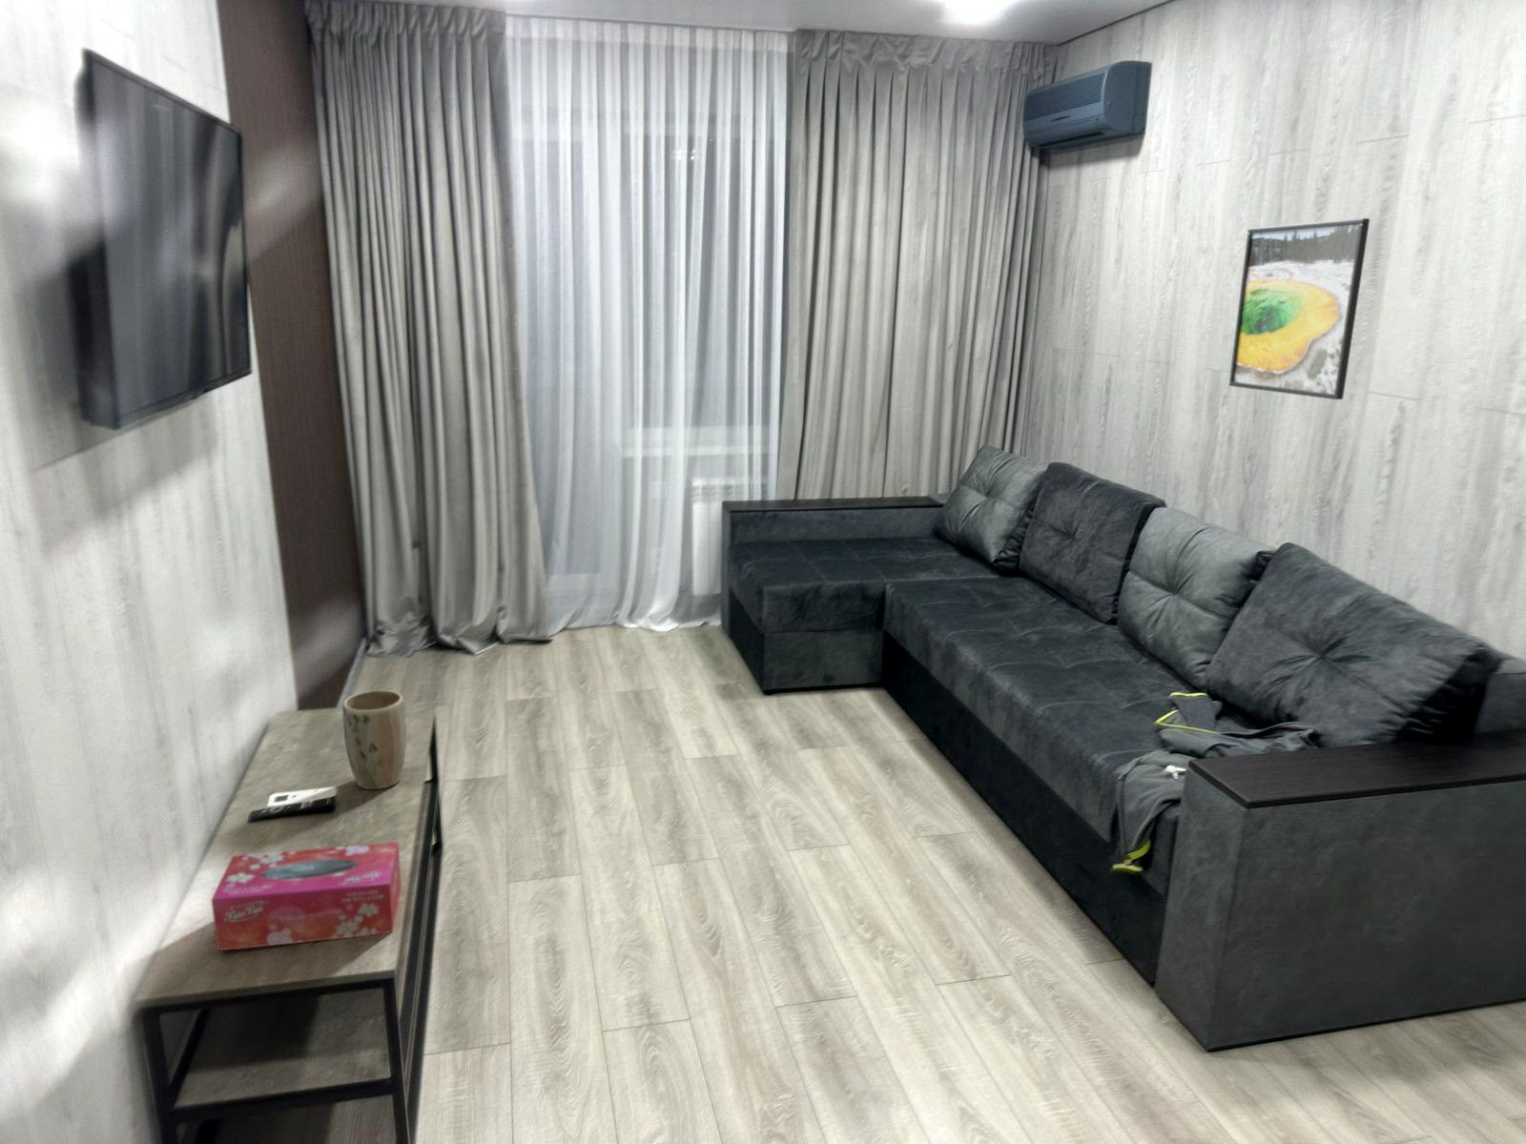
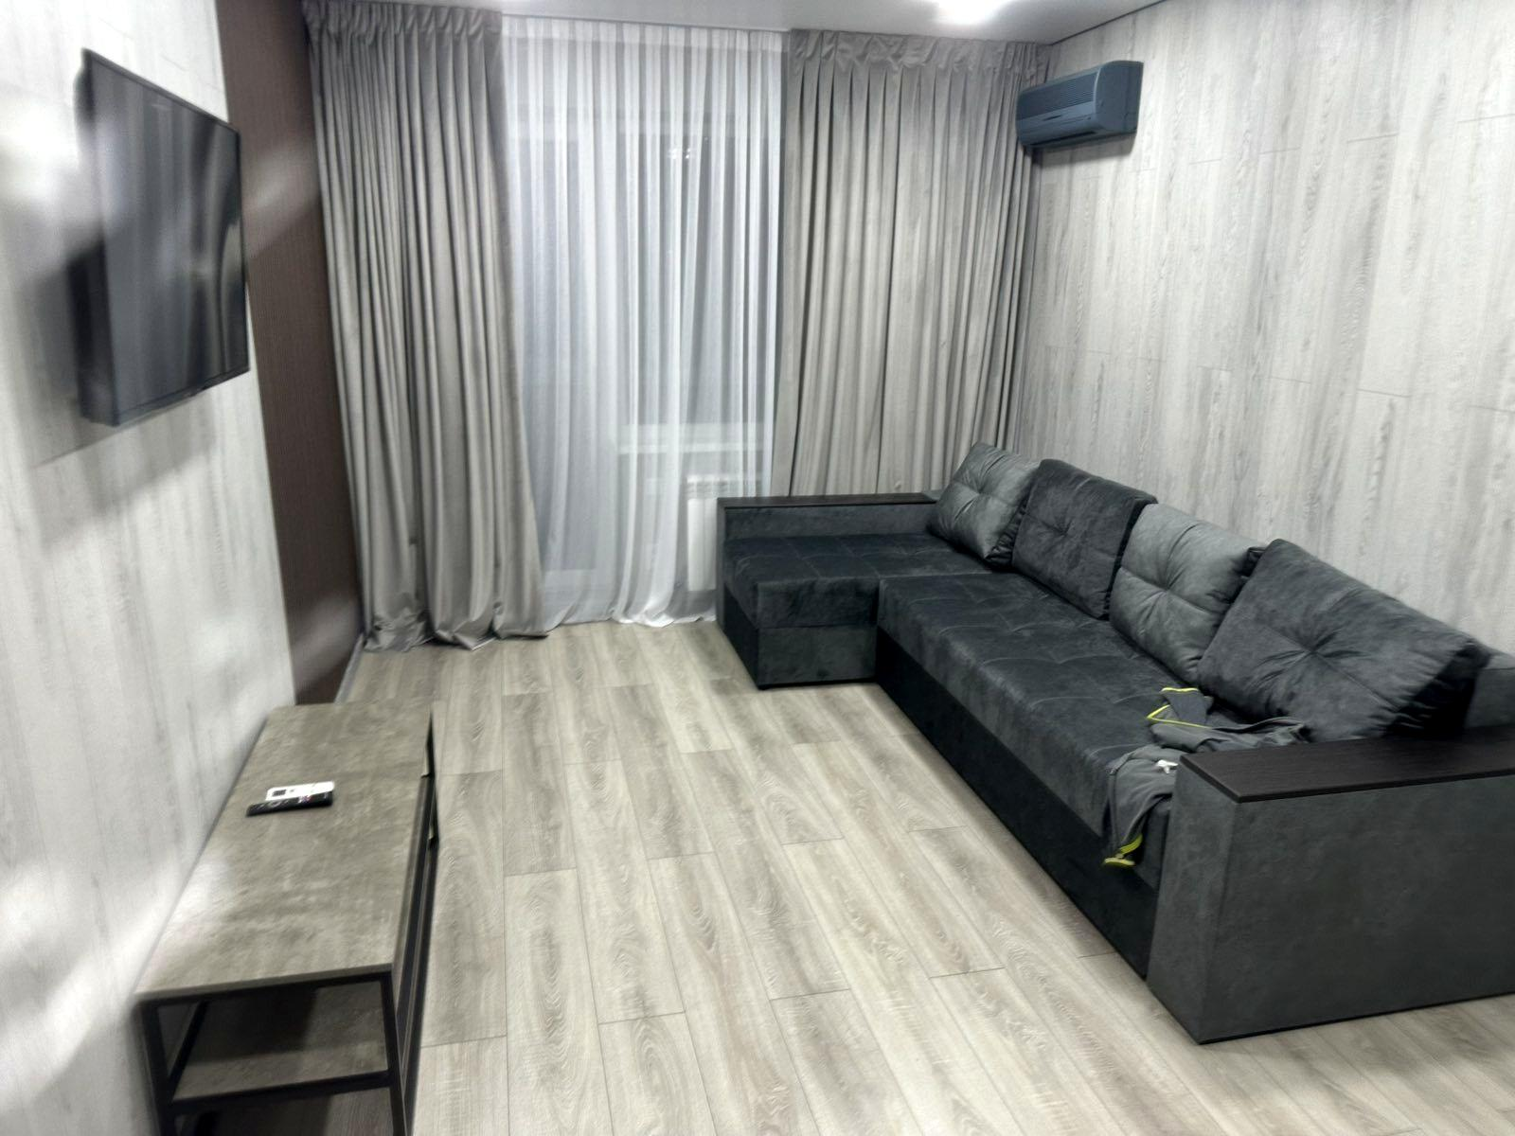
- plant pot [341,690,407,791]
- tissue box [210,841,403,952]
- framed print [1228,218,1371,400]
